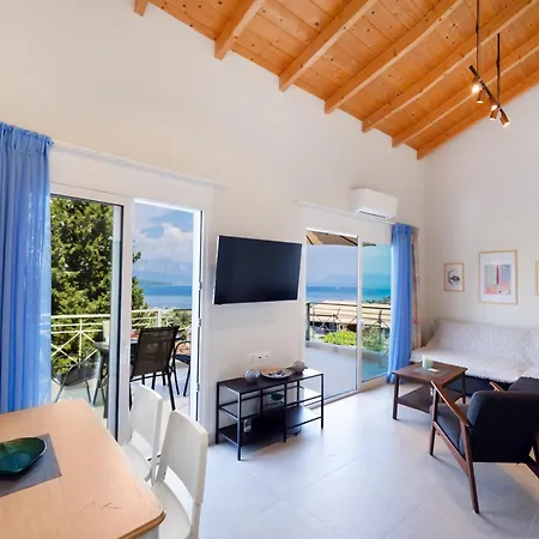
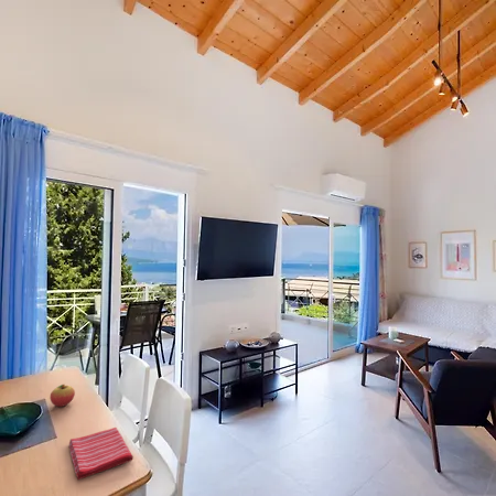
+ dish towel [68,427,134,481]
+ fruit [48,384,76,408]
